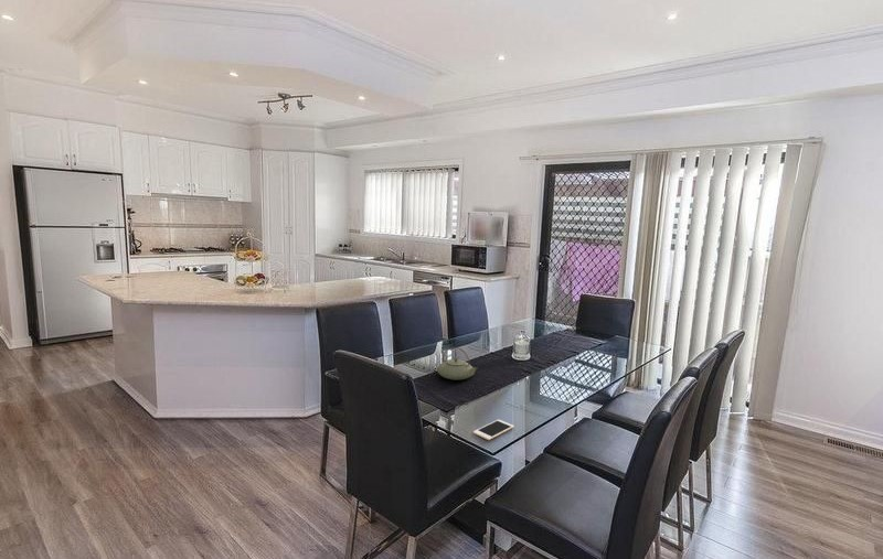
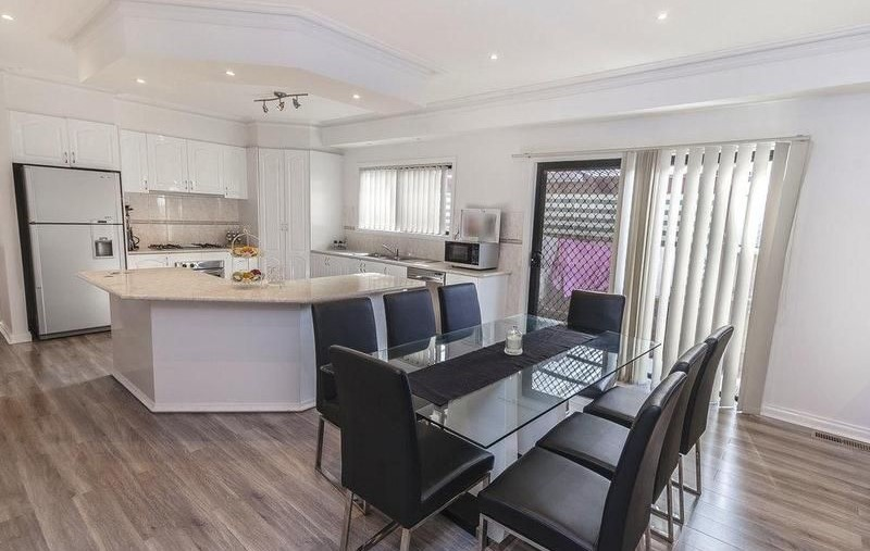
- teapot [436,346,479,380]
- cell phone [472,419,514,441]
